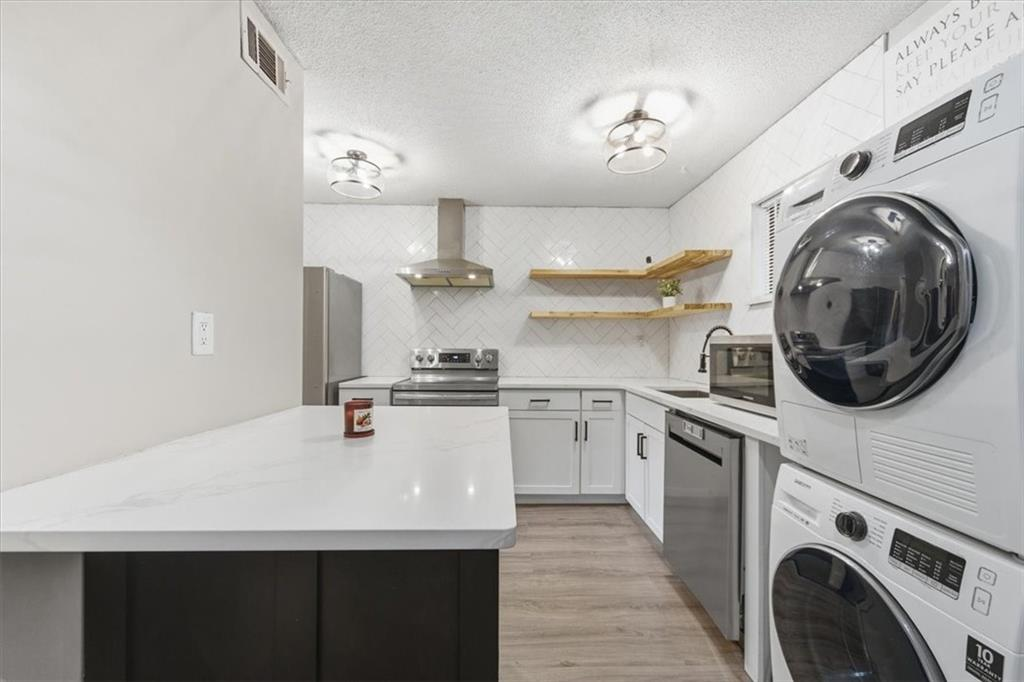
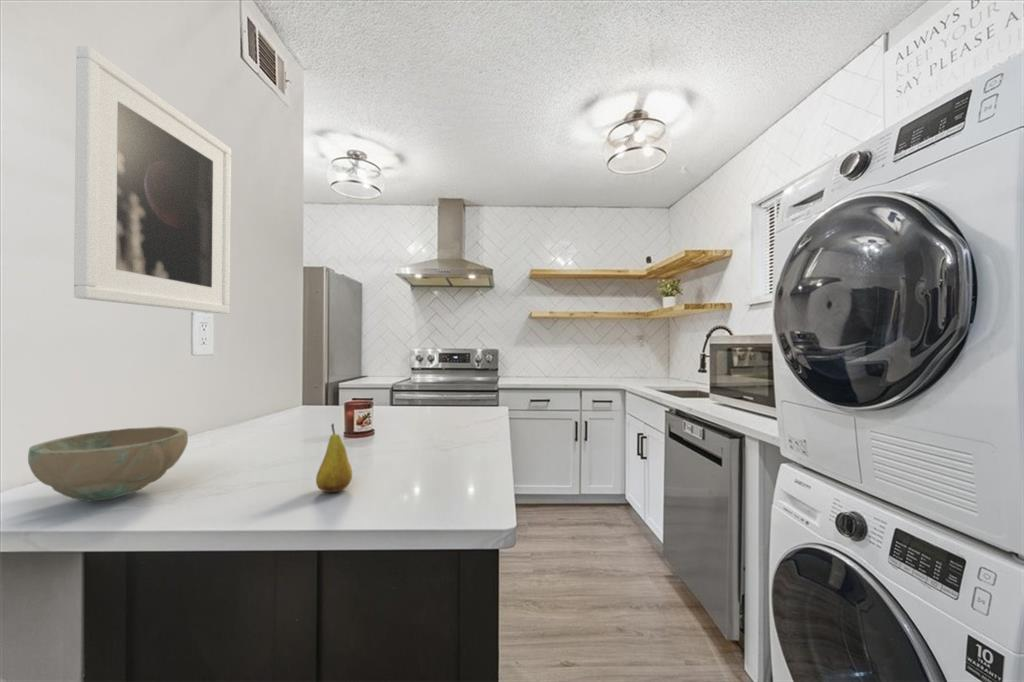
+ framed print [73,45,232,315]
+ bowl [27,426,189,502]
+ fruit [315,423,353,493]
